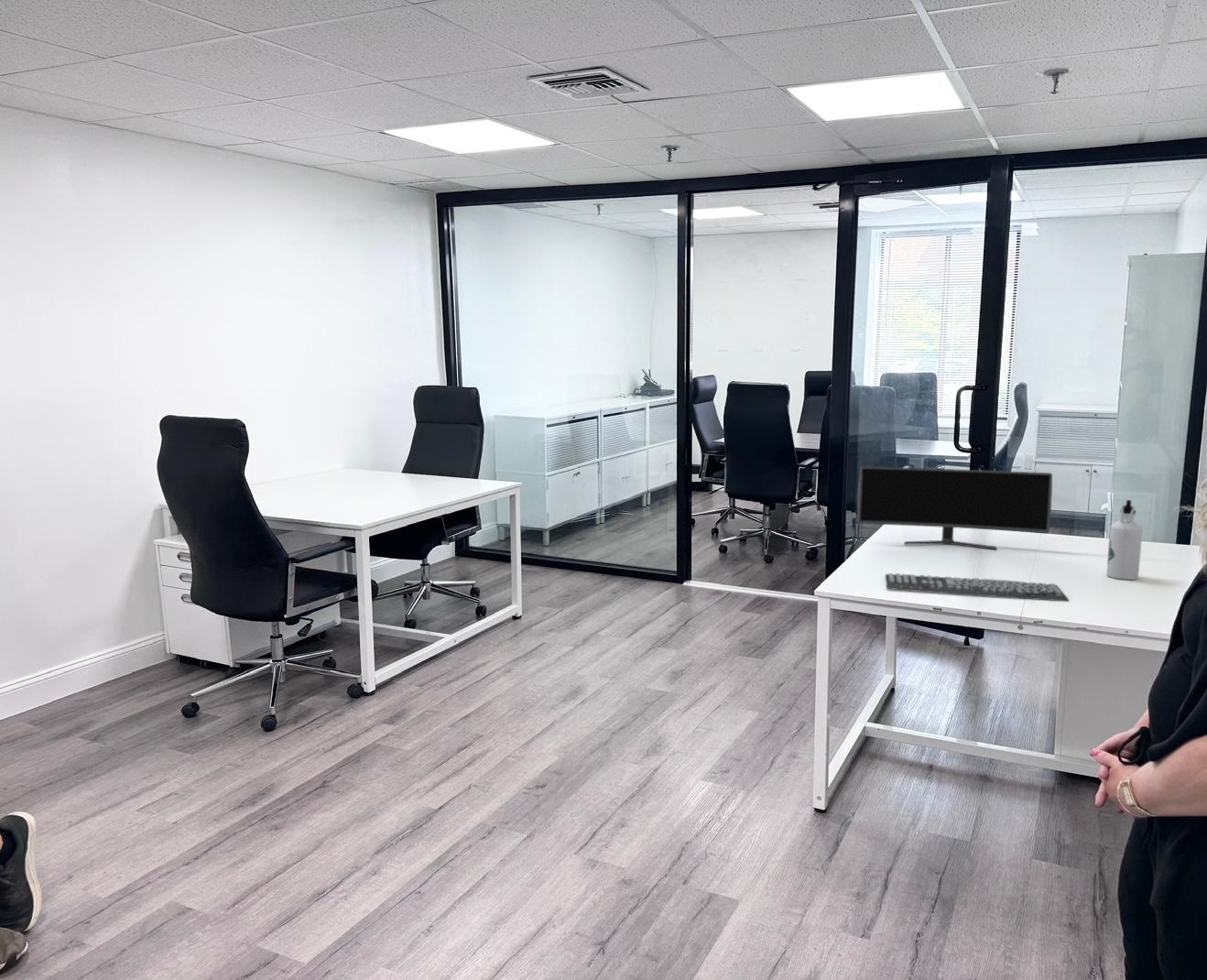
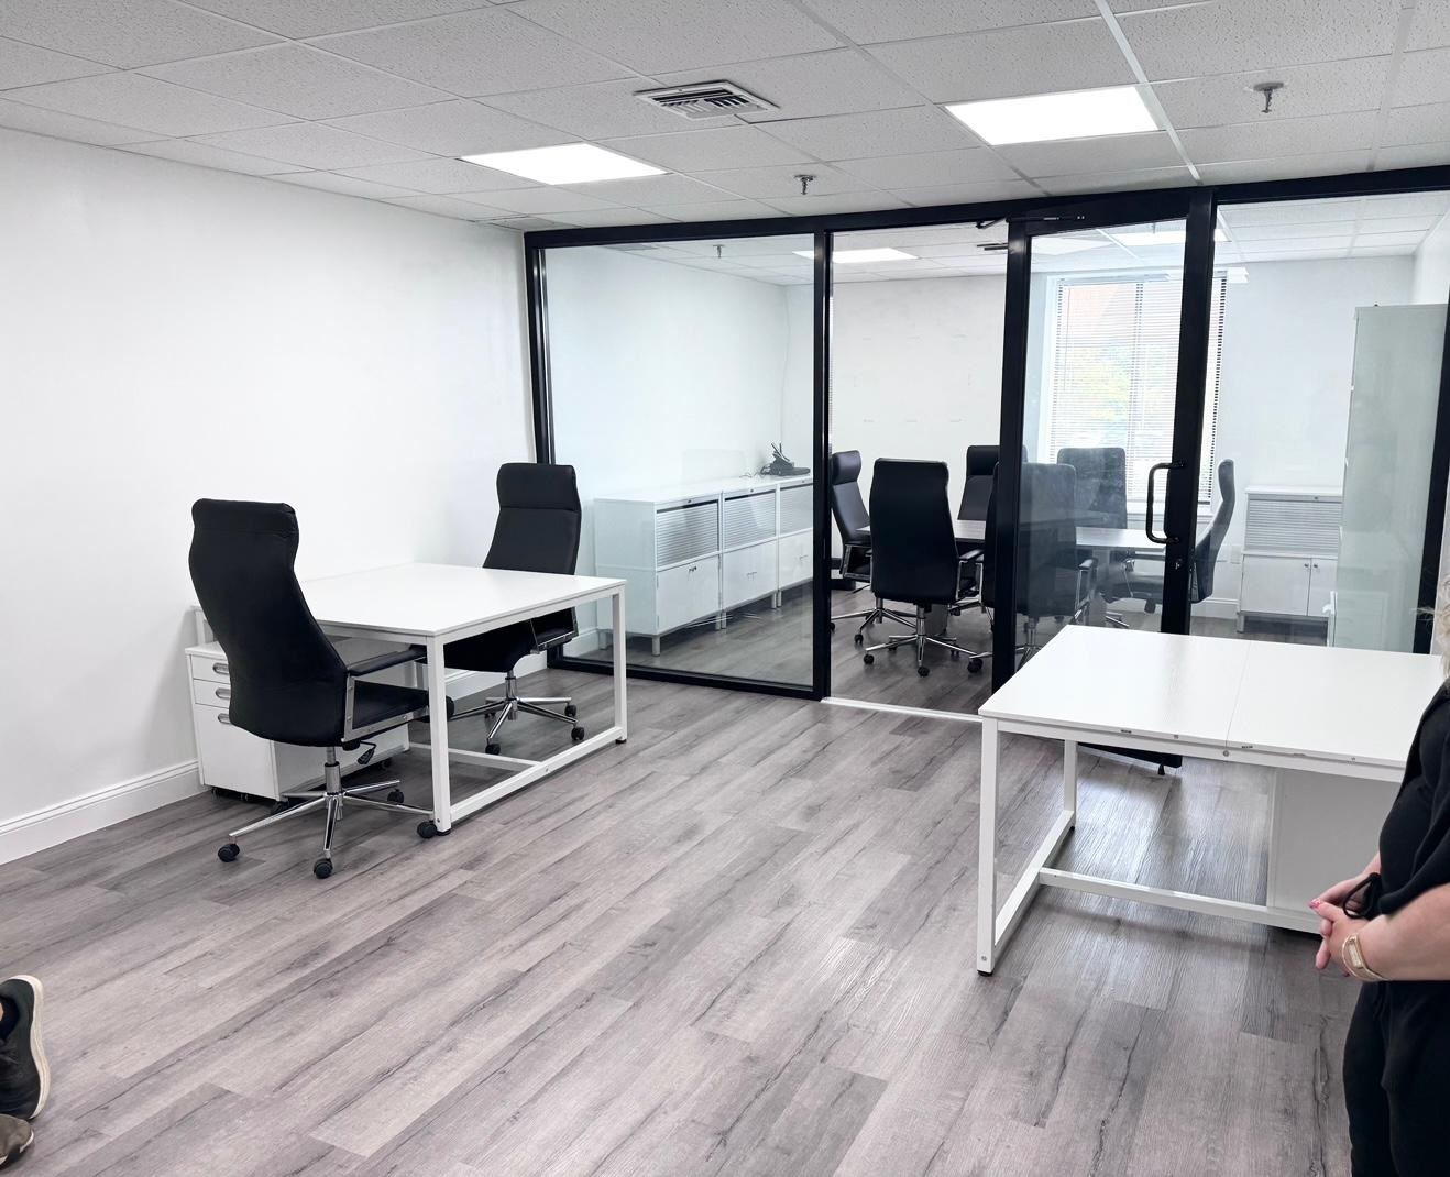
- monitor [856,465,1053,550]
- water bottle [1105,499,1143,581]
- keyboard [885,572,1070,602]
